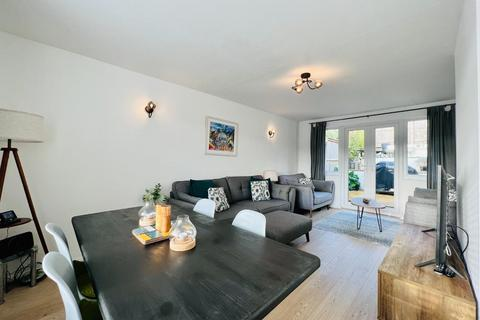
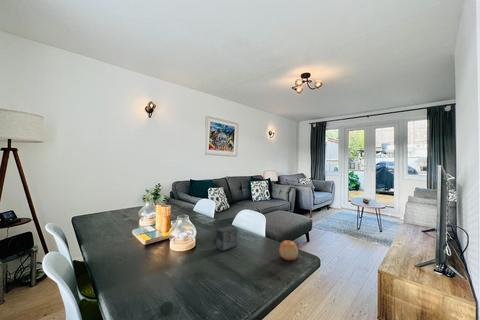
+ small box [215,225,238,252]
+ apple [278,240,299,261]
